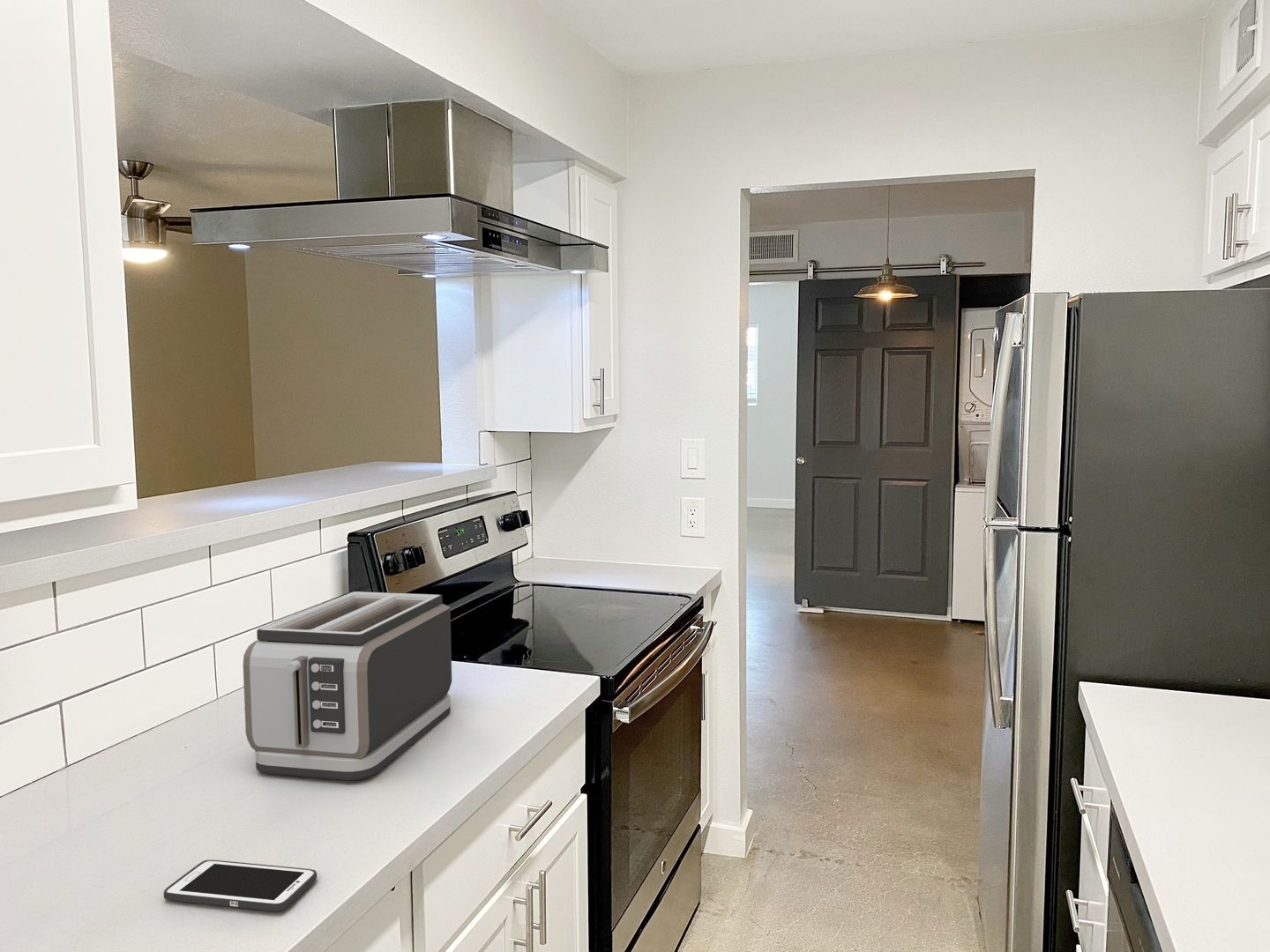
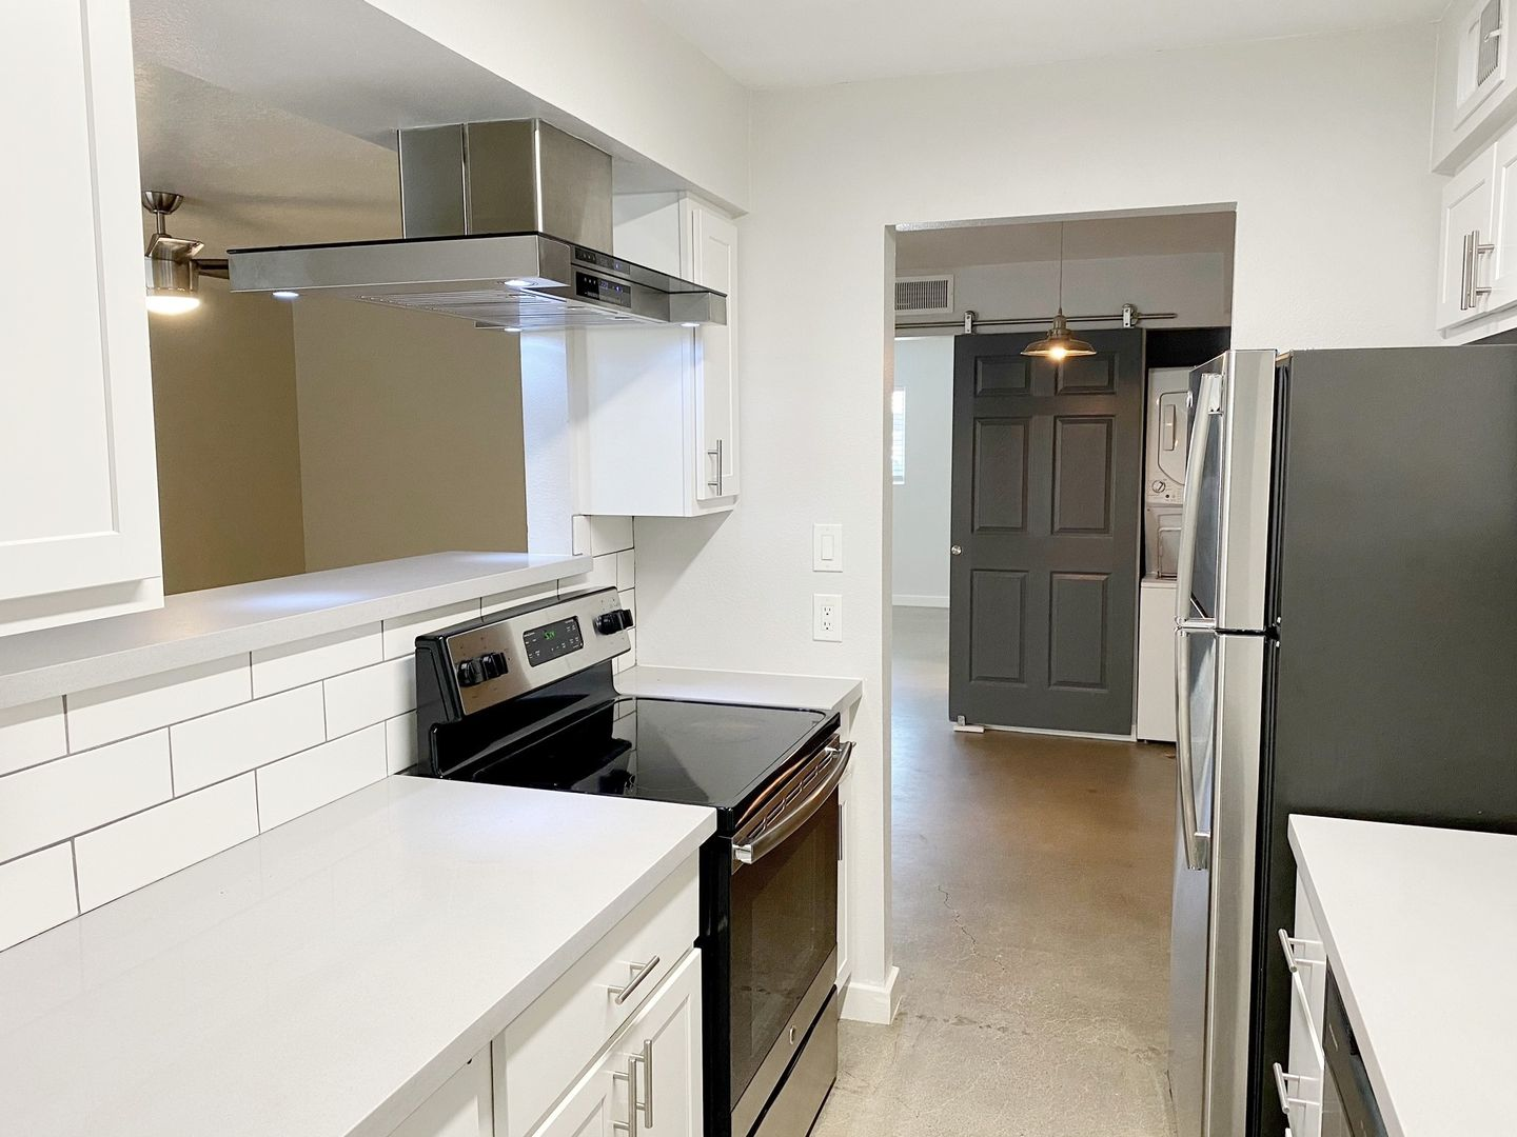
- toaster [243,591,452,781]
- cell phone [163,859,317,911]
